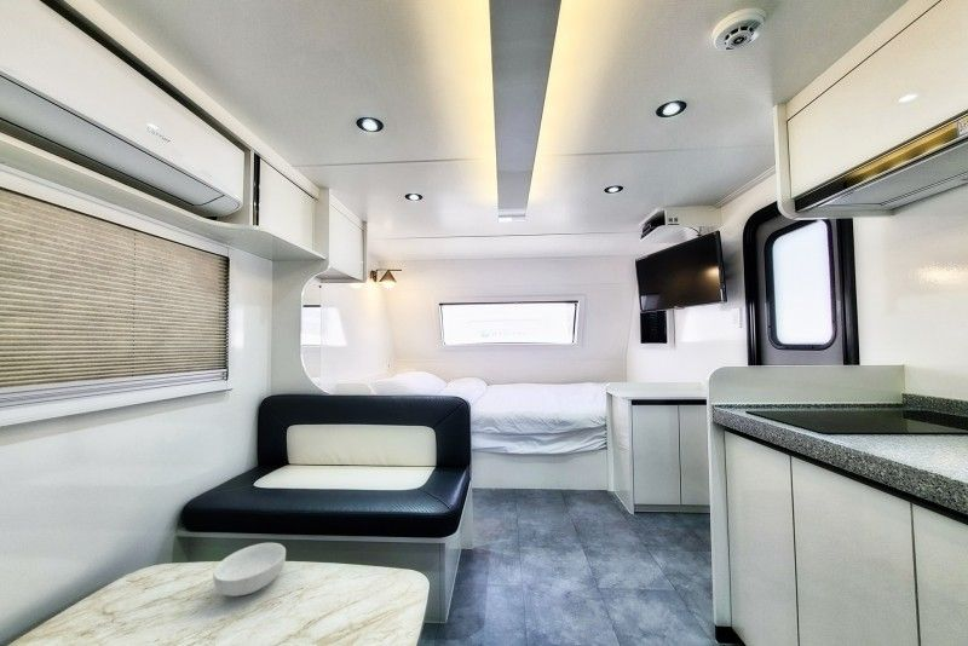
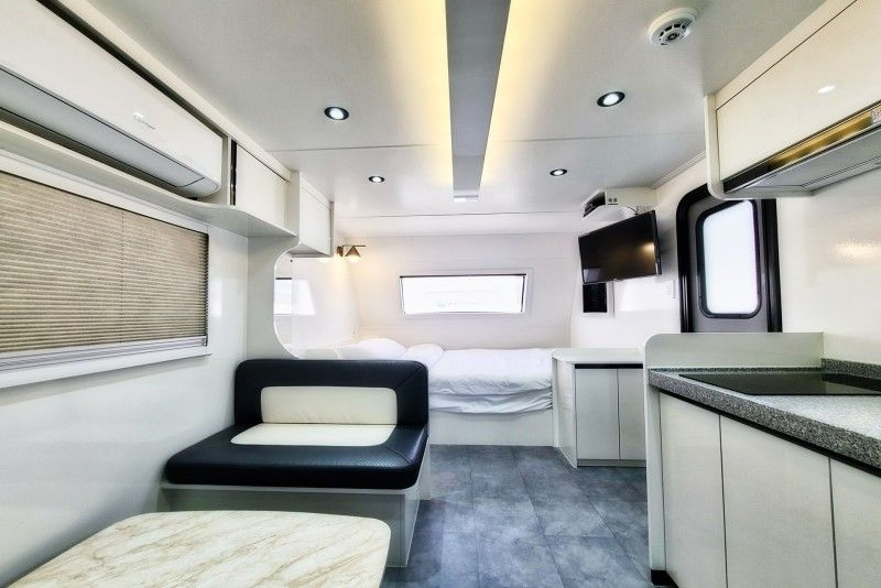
- cereal bowl [212,542,287,598]
